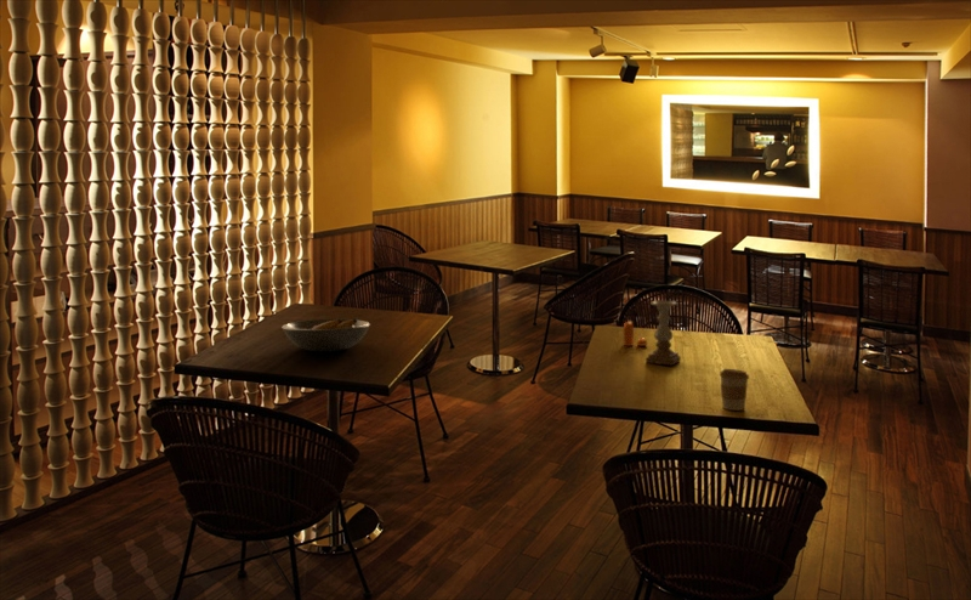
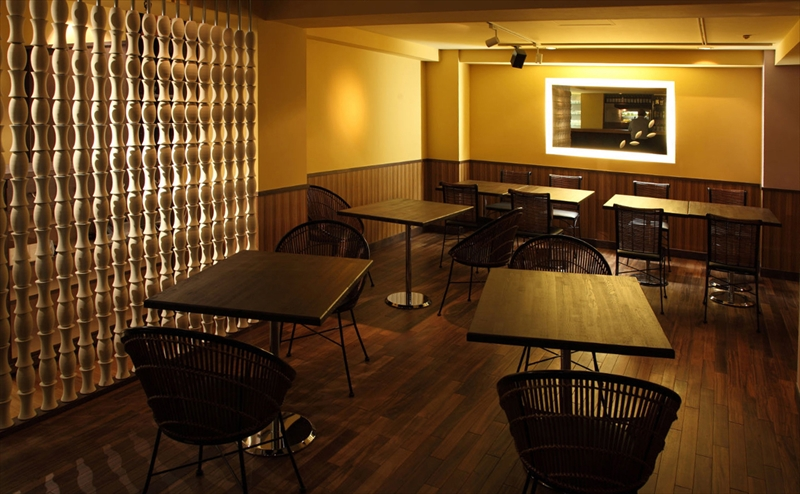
- coffee cup [719,368,750,412]
- candle holder [645,300,682,366]
- pepper shaker [623,321,648,347]
- fruit bowl [280,318,371,352]
